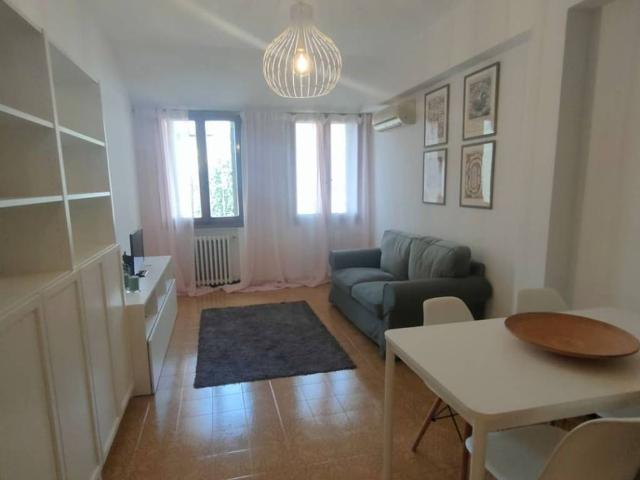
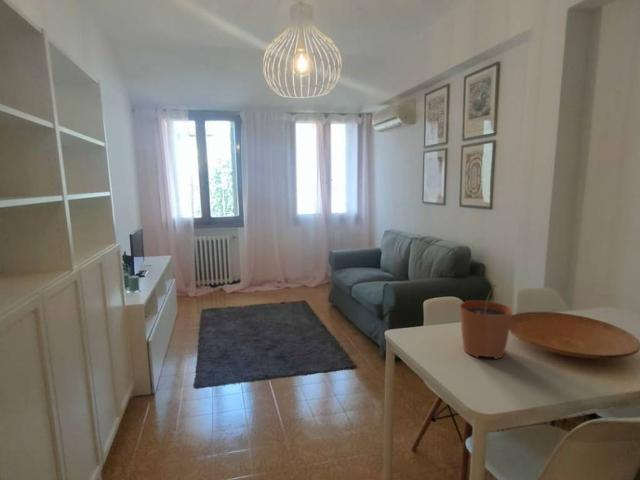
+ plant pot [459,283,514,360]
